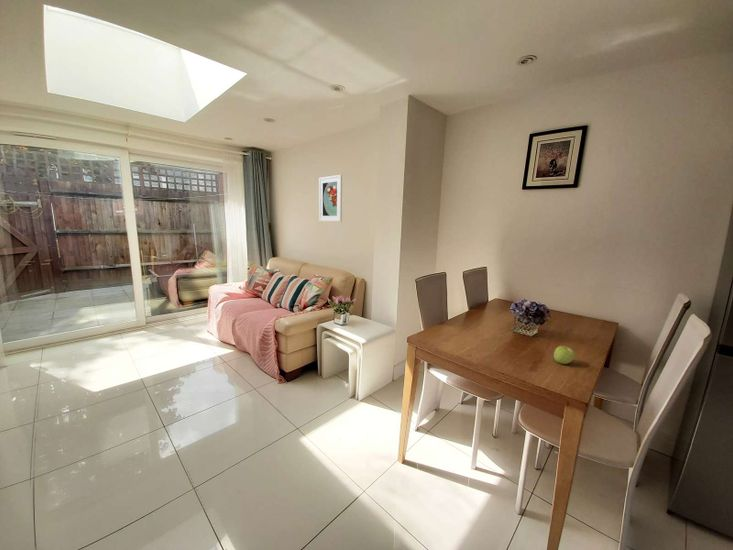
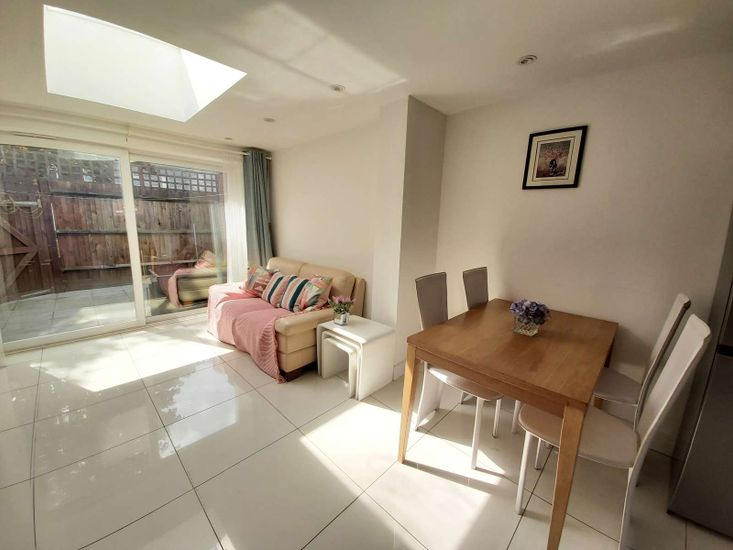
- apple [553,345,576,365]
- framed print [318,174,343,223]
